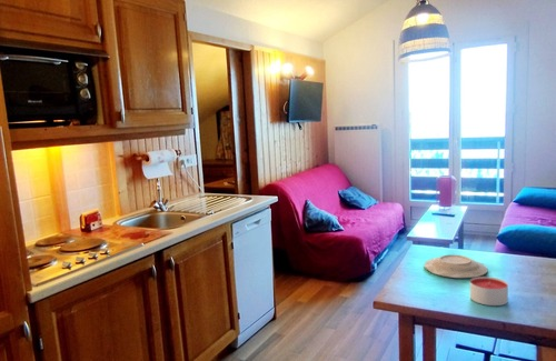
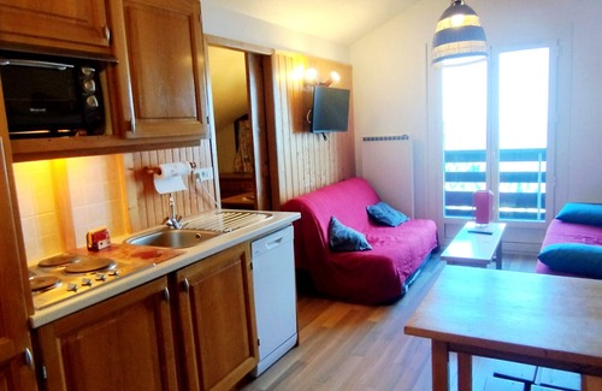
- candle [469,275,509,307]
- plate [424,253,489,279]
